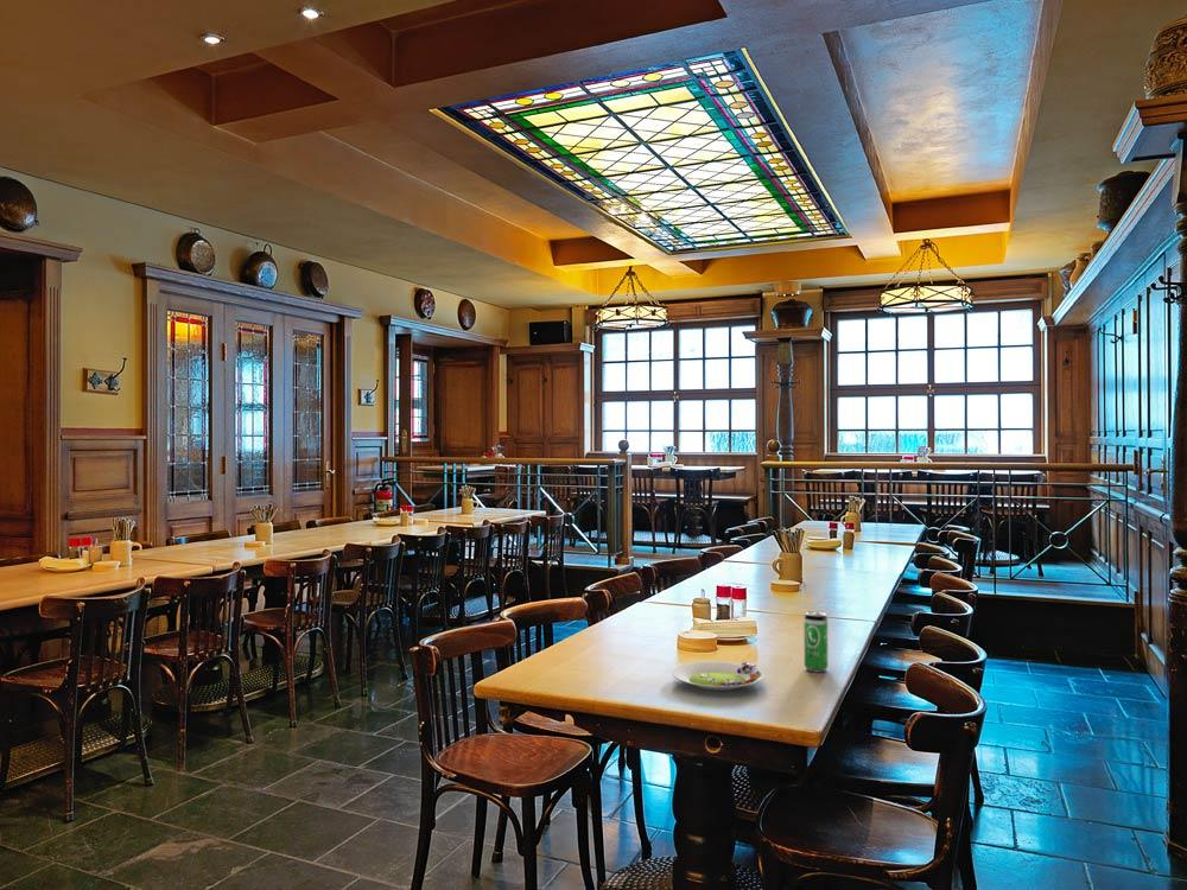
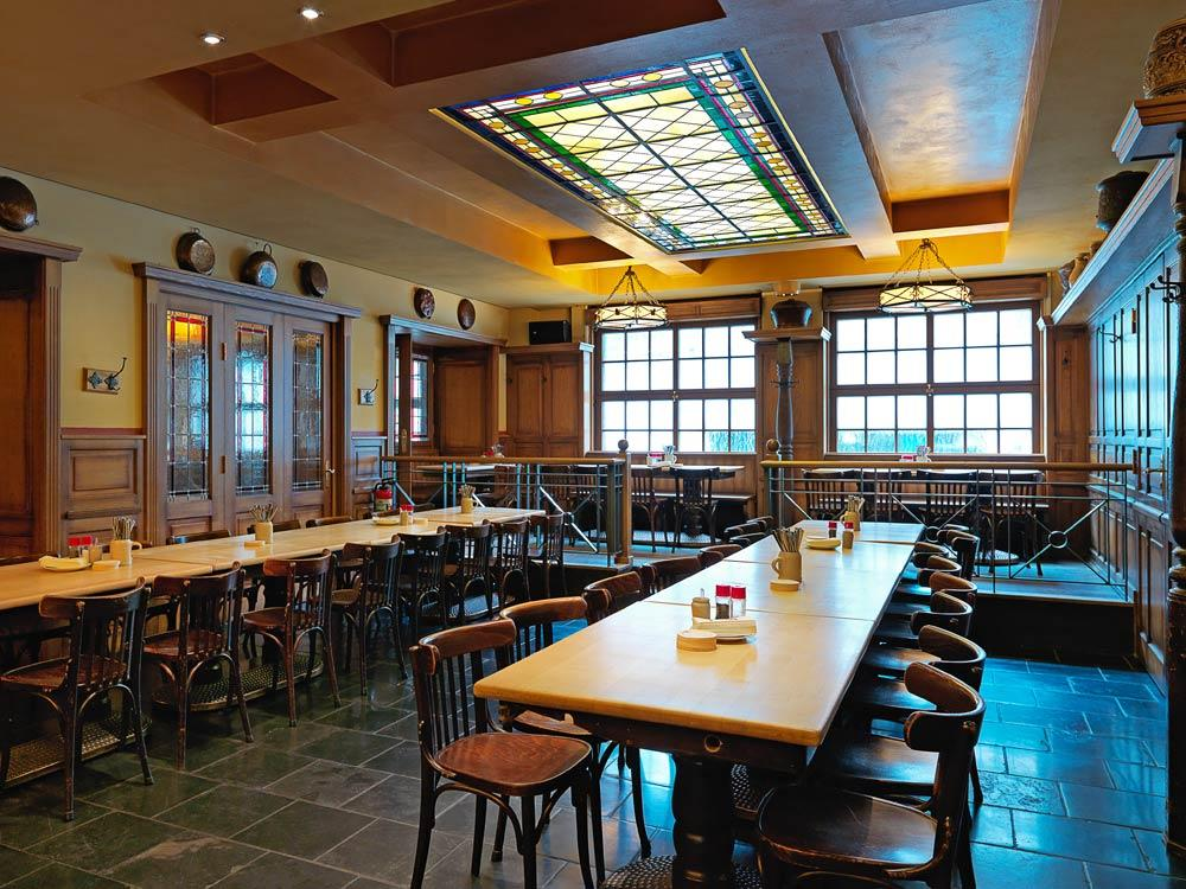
- beverage can [802,610,829,673]
- salad plate [671,660,766,692]
